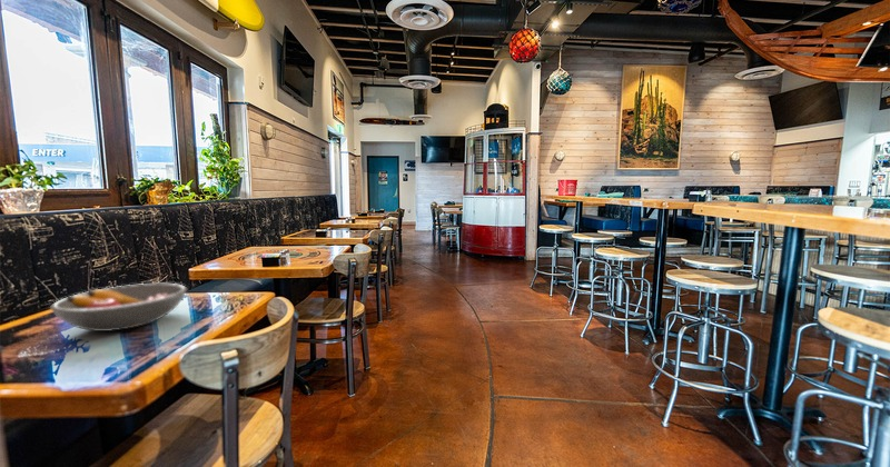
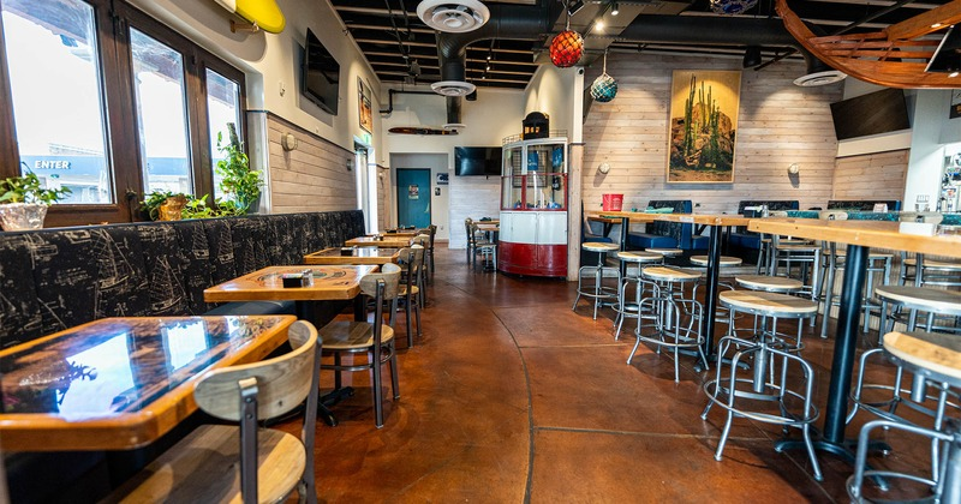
- fruit bowl [49,282,188,332]
